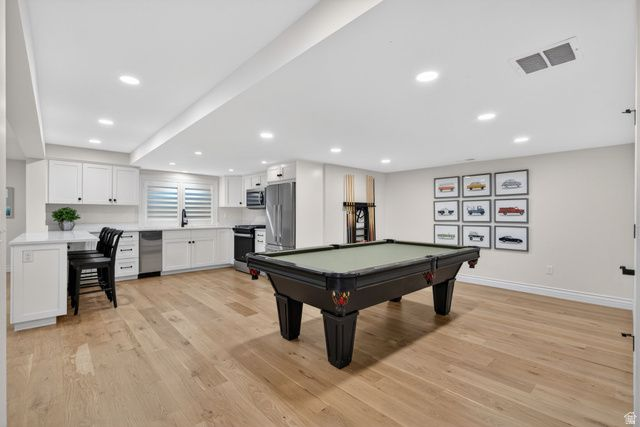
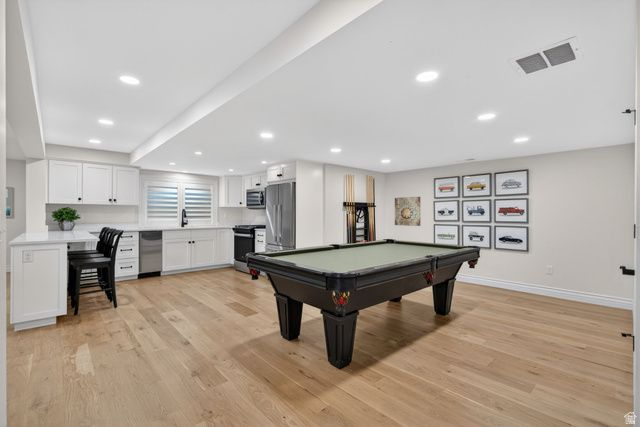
+ wall art [394,196,421,227]
